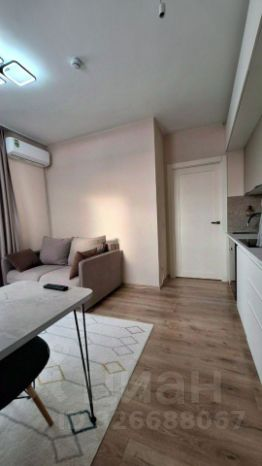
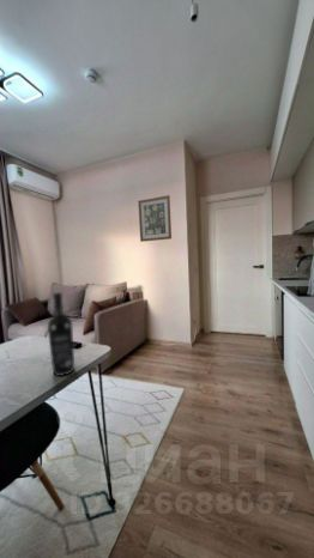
+ wall art [137,194,173,243]
+ wine bottle [47,291,76,377]
